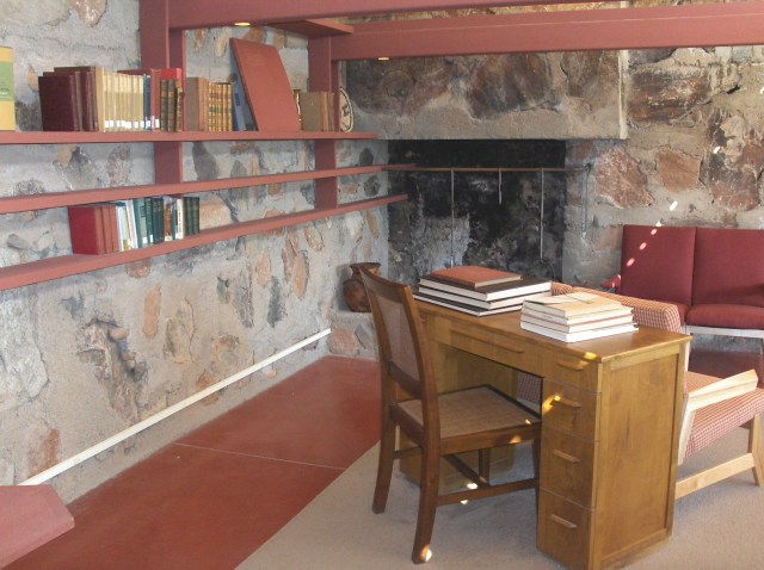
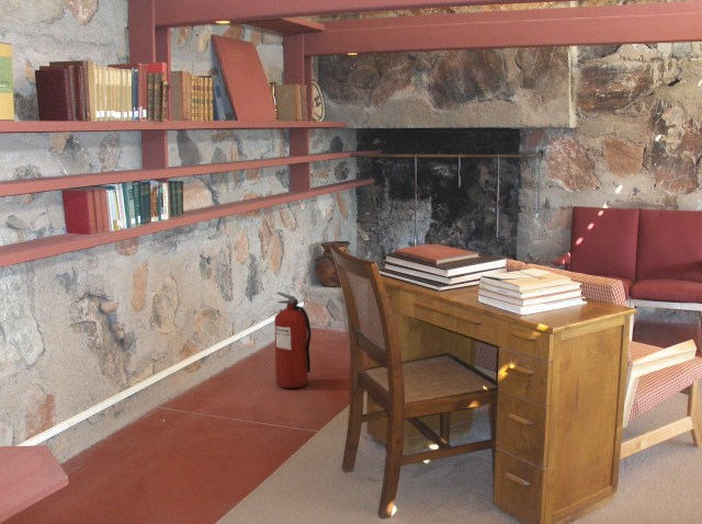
+ fire extinguisher [274,291,312,389]
